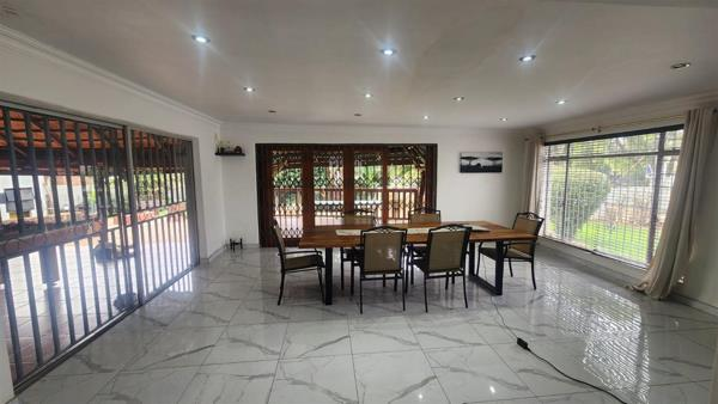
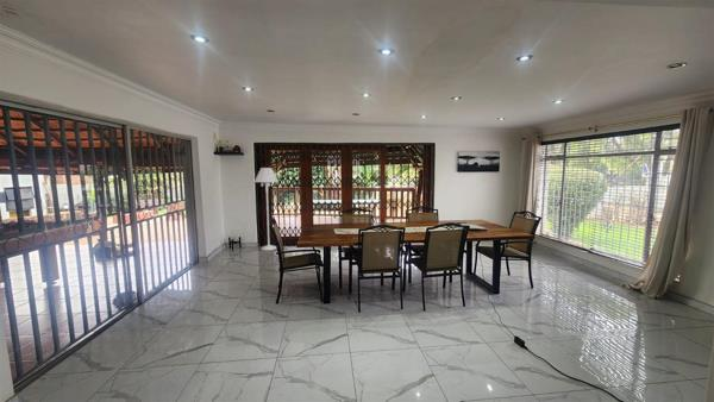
+ floor lamp [253,167,280,251]
